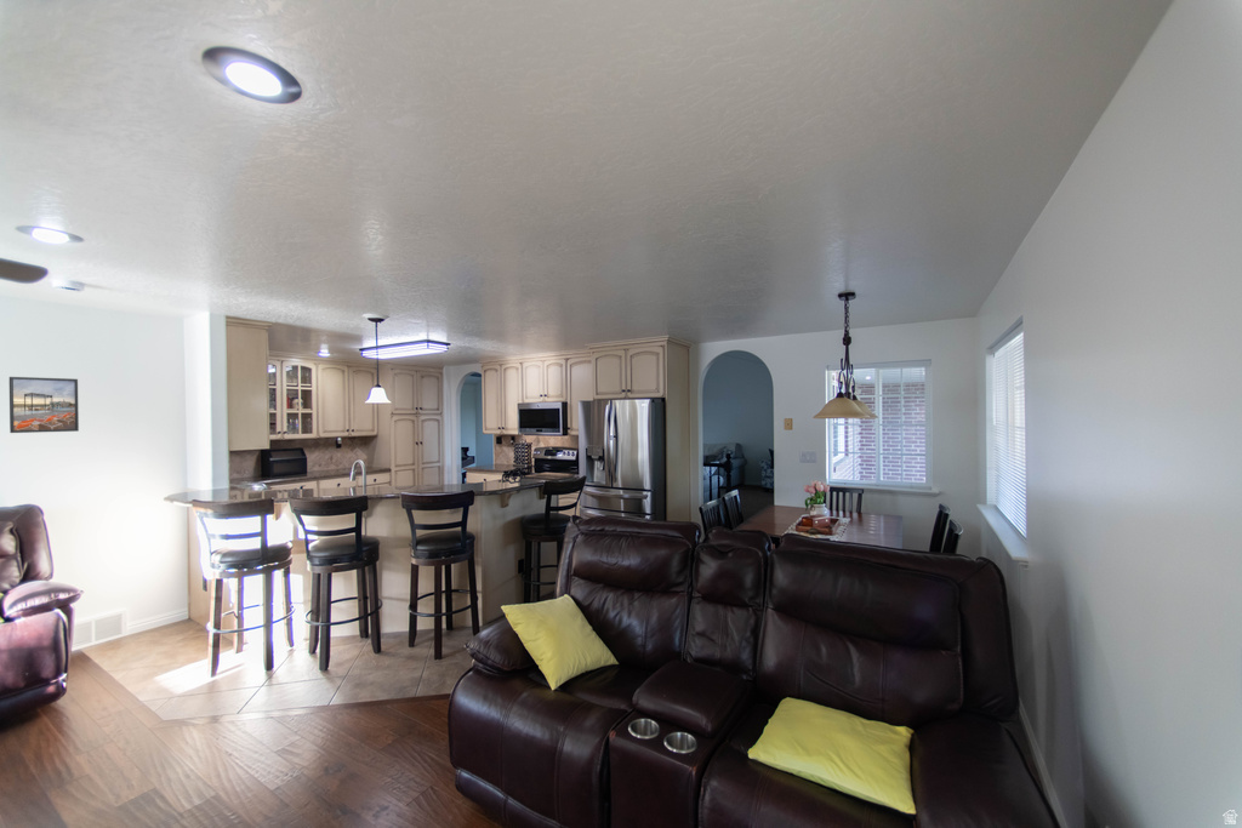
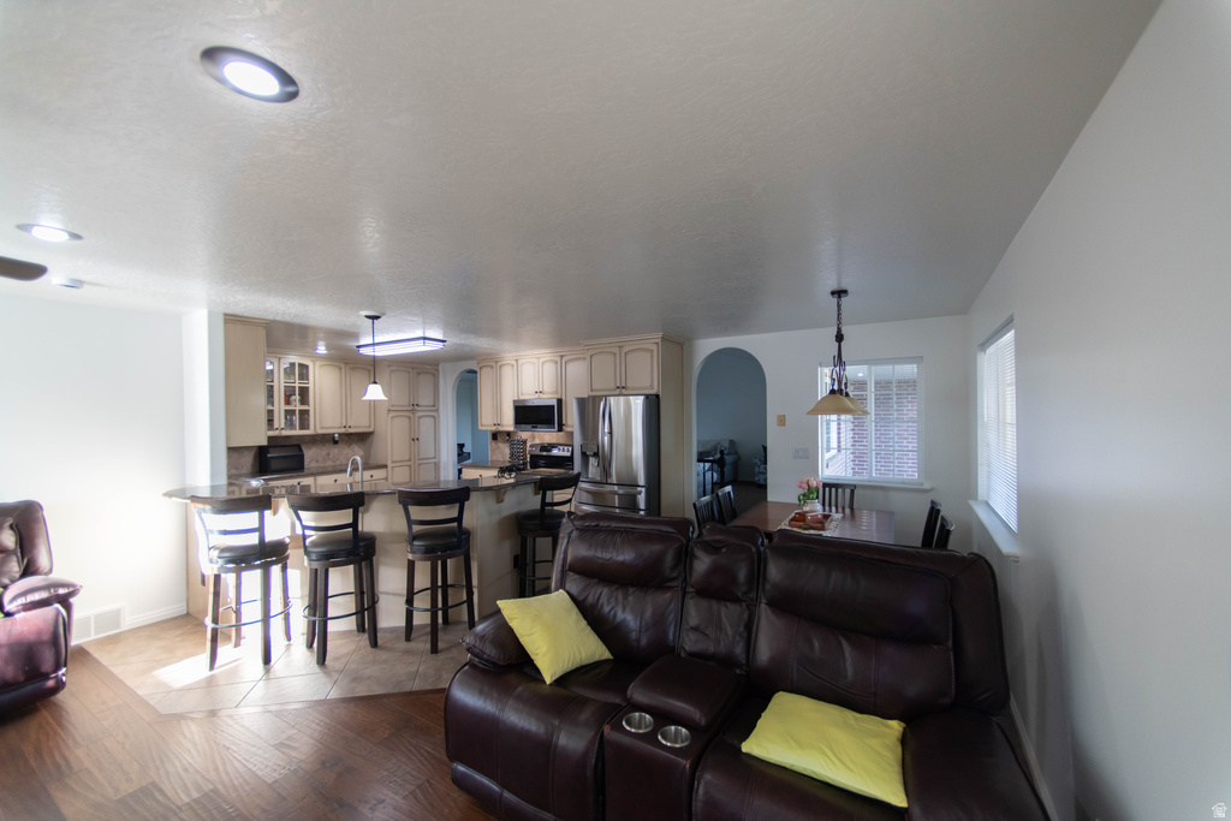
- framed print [8,376,80,434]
